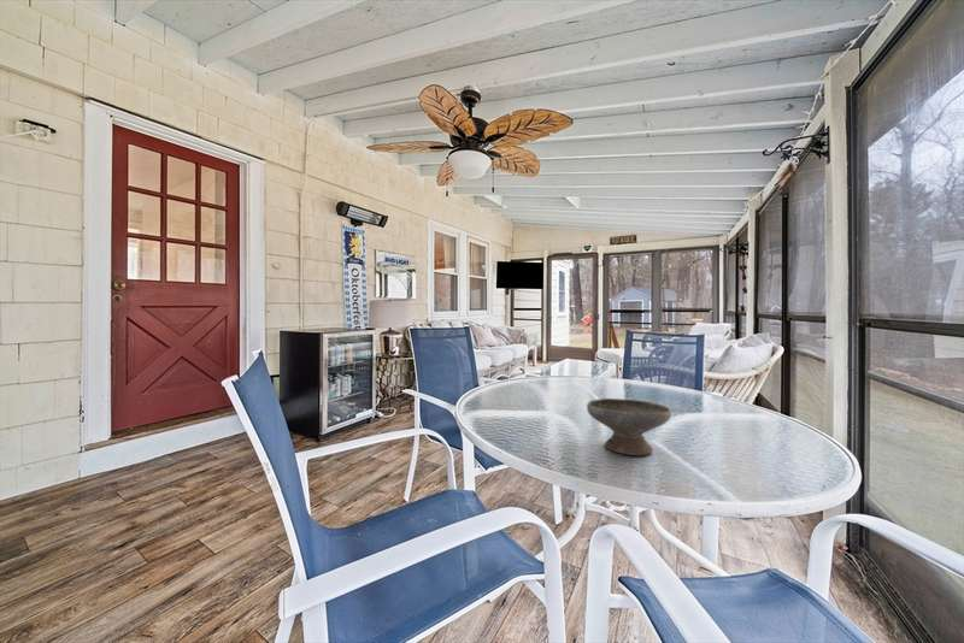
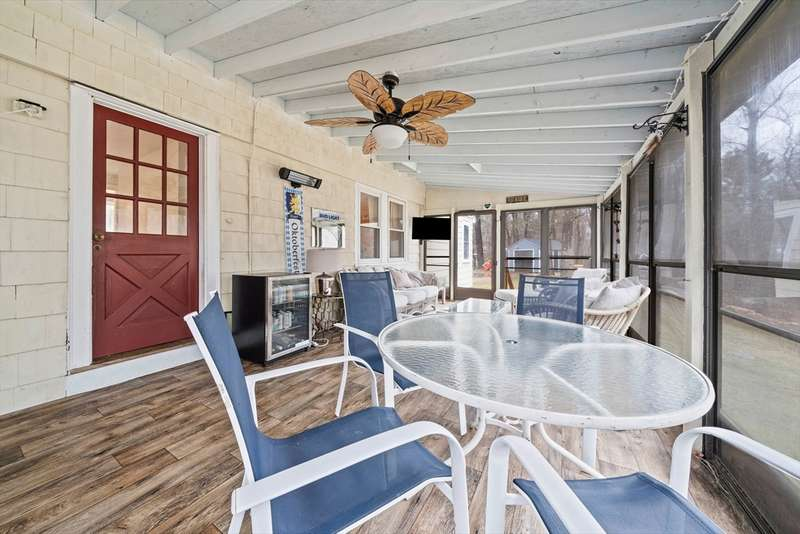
- bowl [586,397,672,456]
